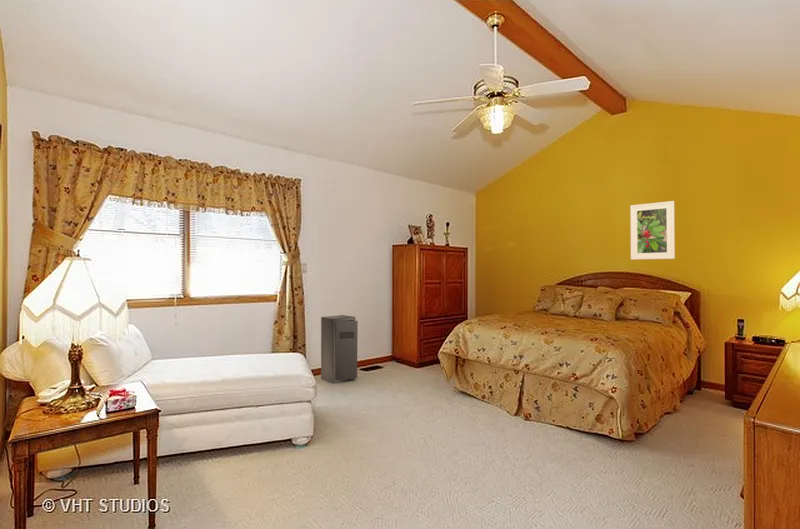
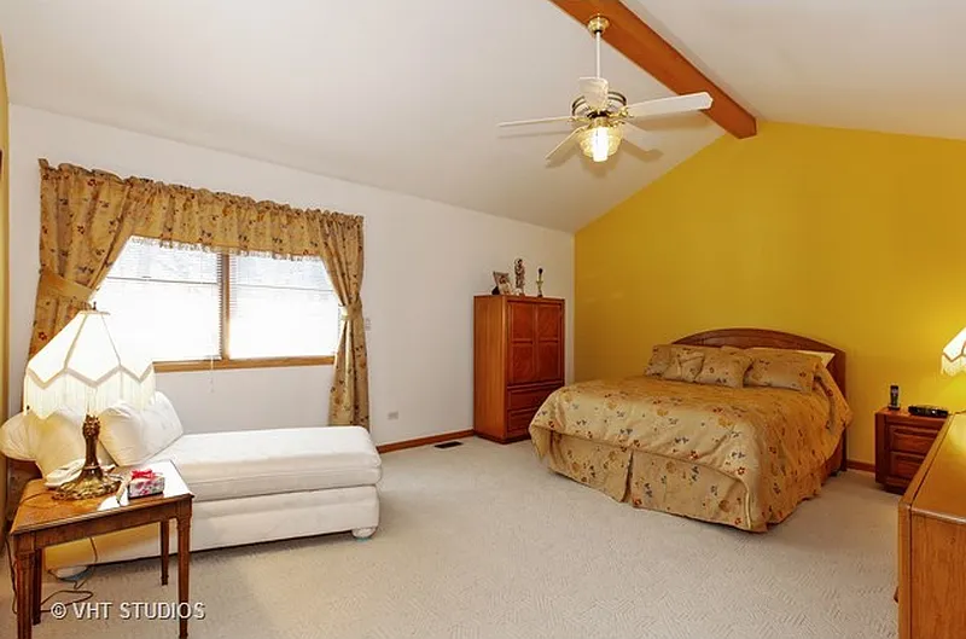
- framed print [629,200,676,260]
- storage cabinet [320,314,359,384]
